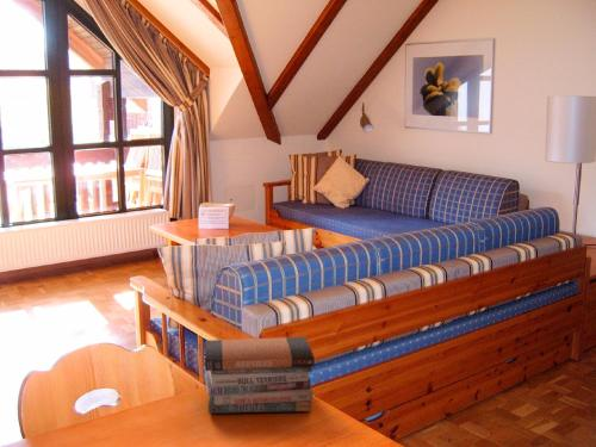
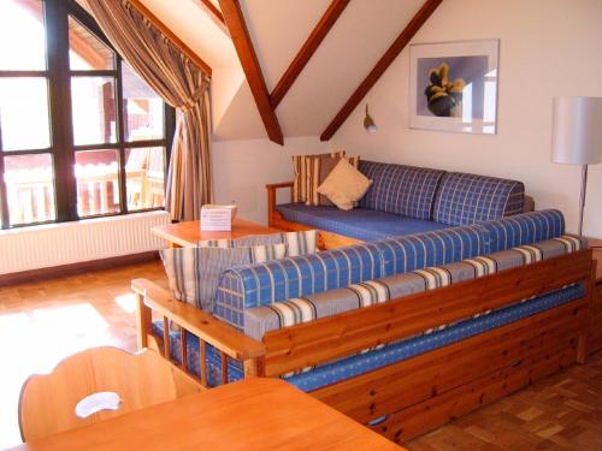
- book stack [203,336,316,415]
